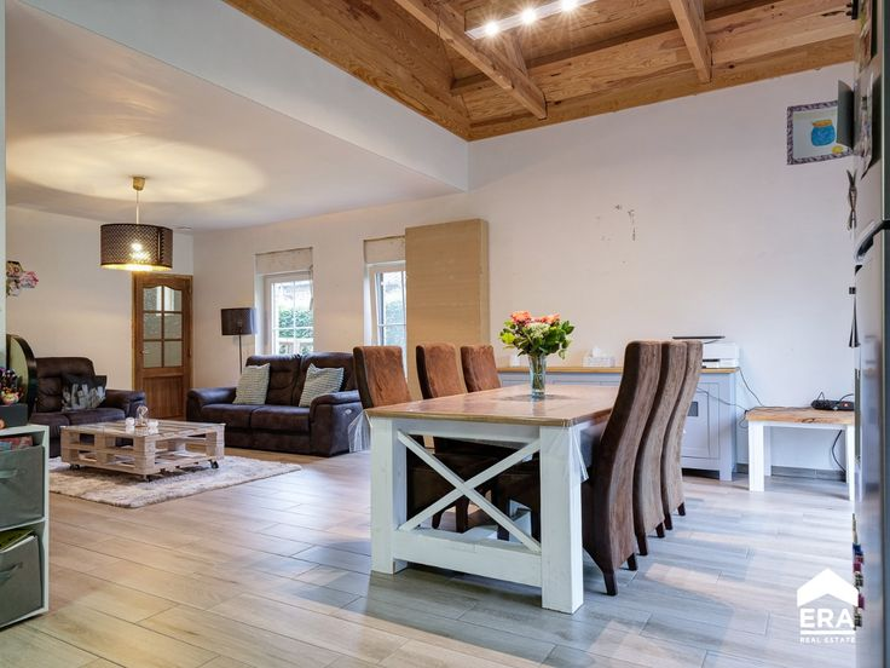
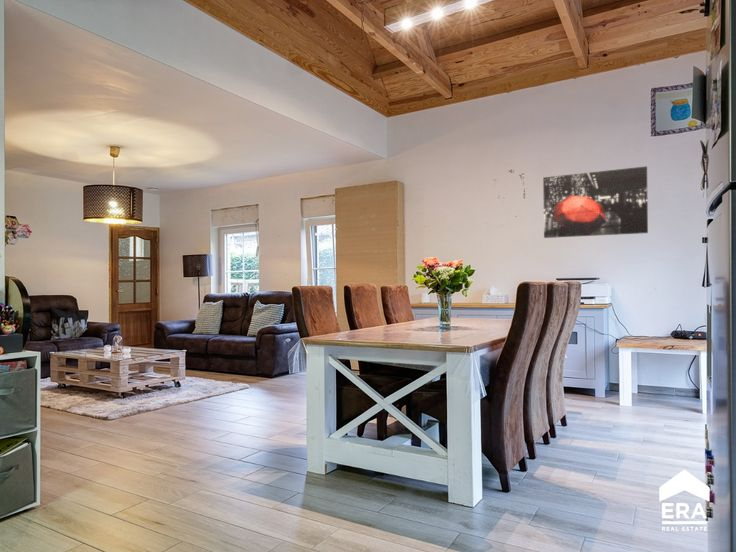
+ wall art [542,165,649,239]
